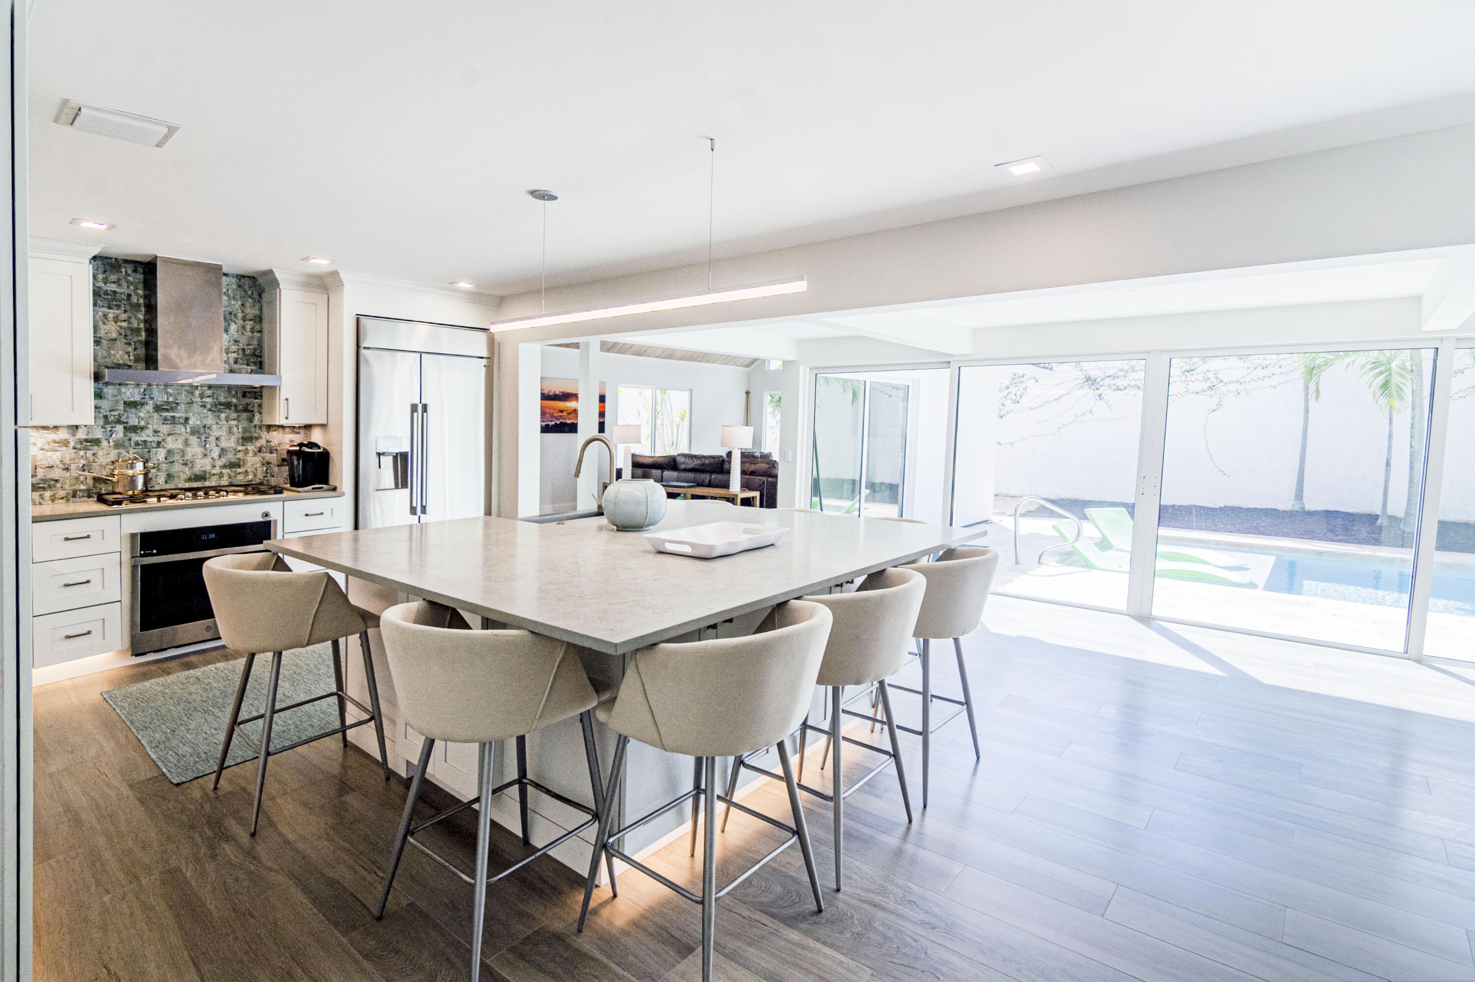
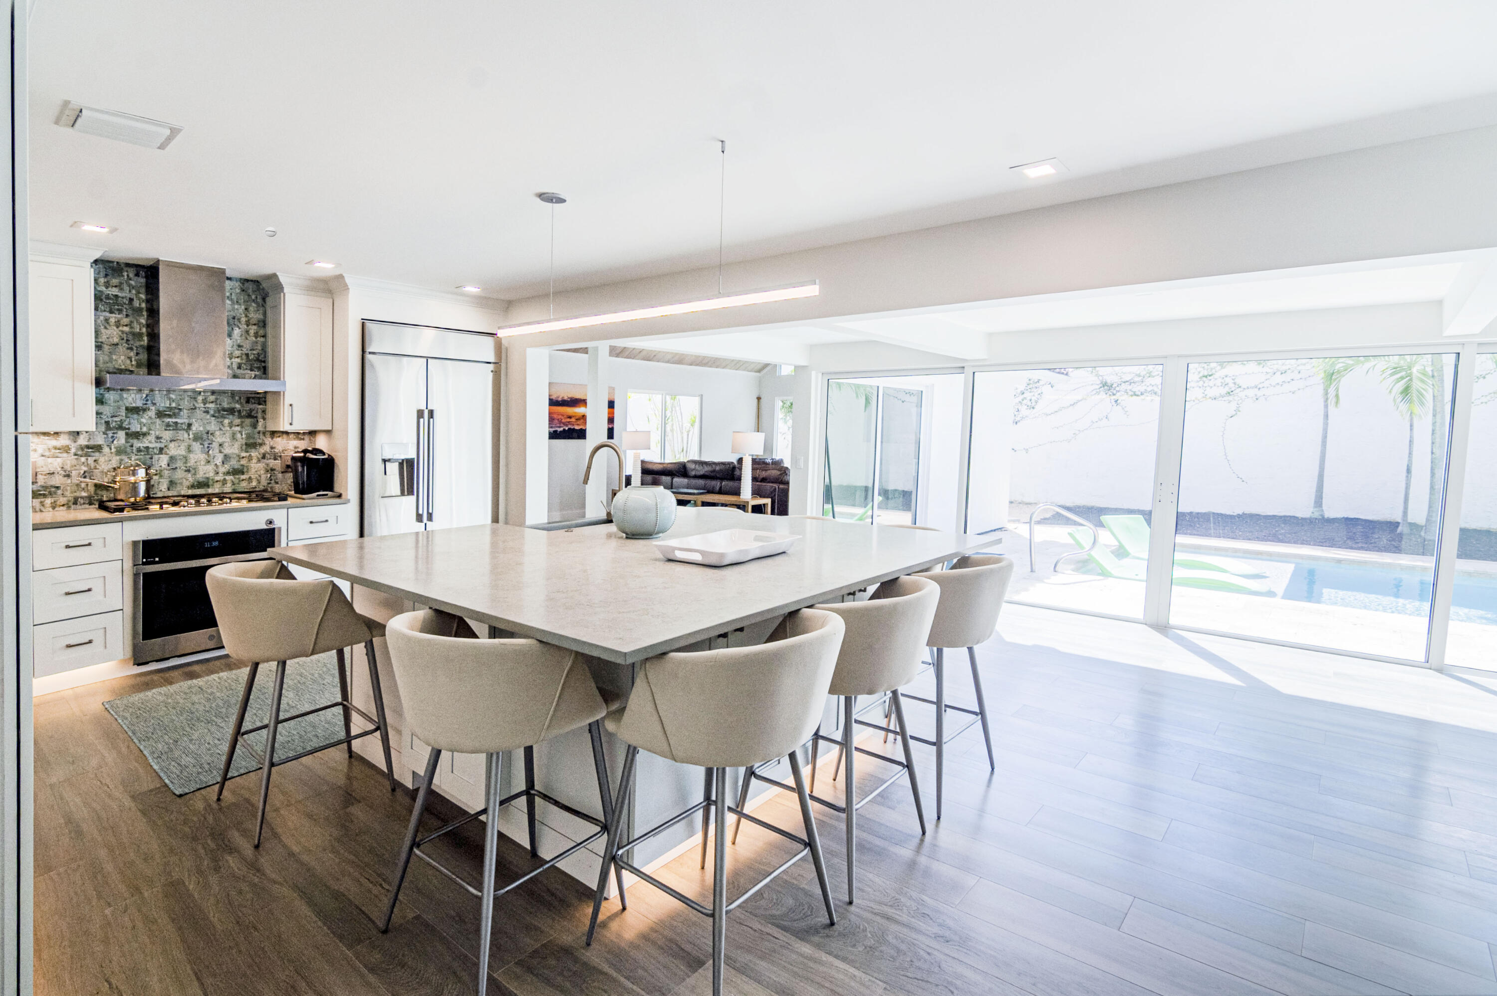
+ smoke detector [265,227,277,237]
